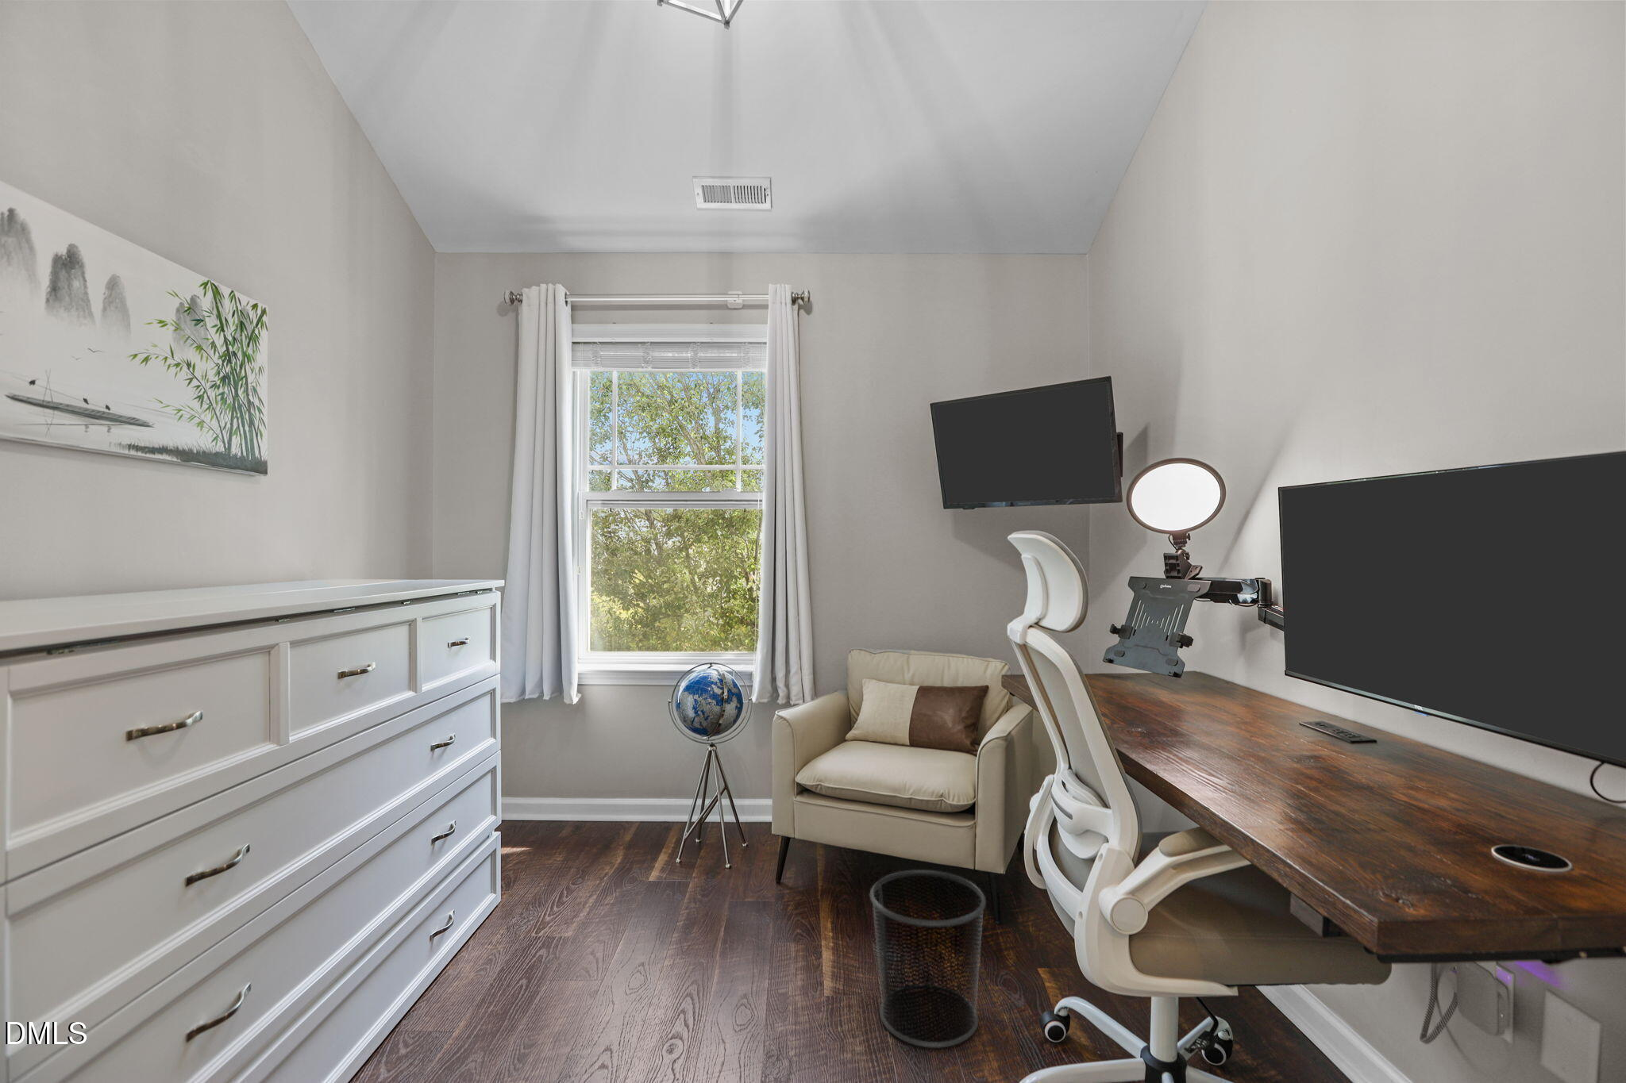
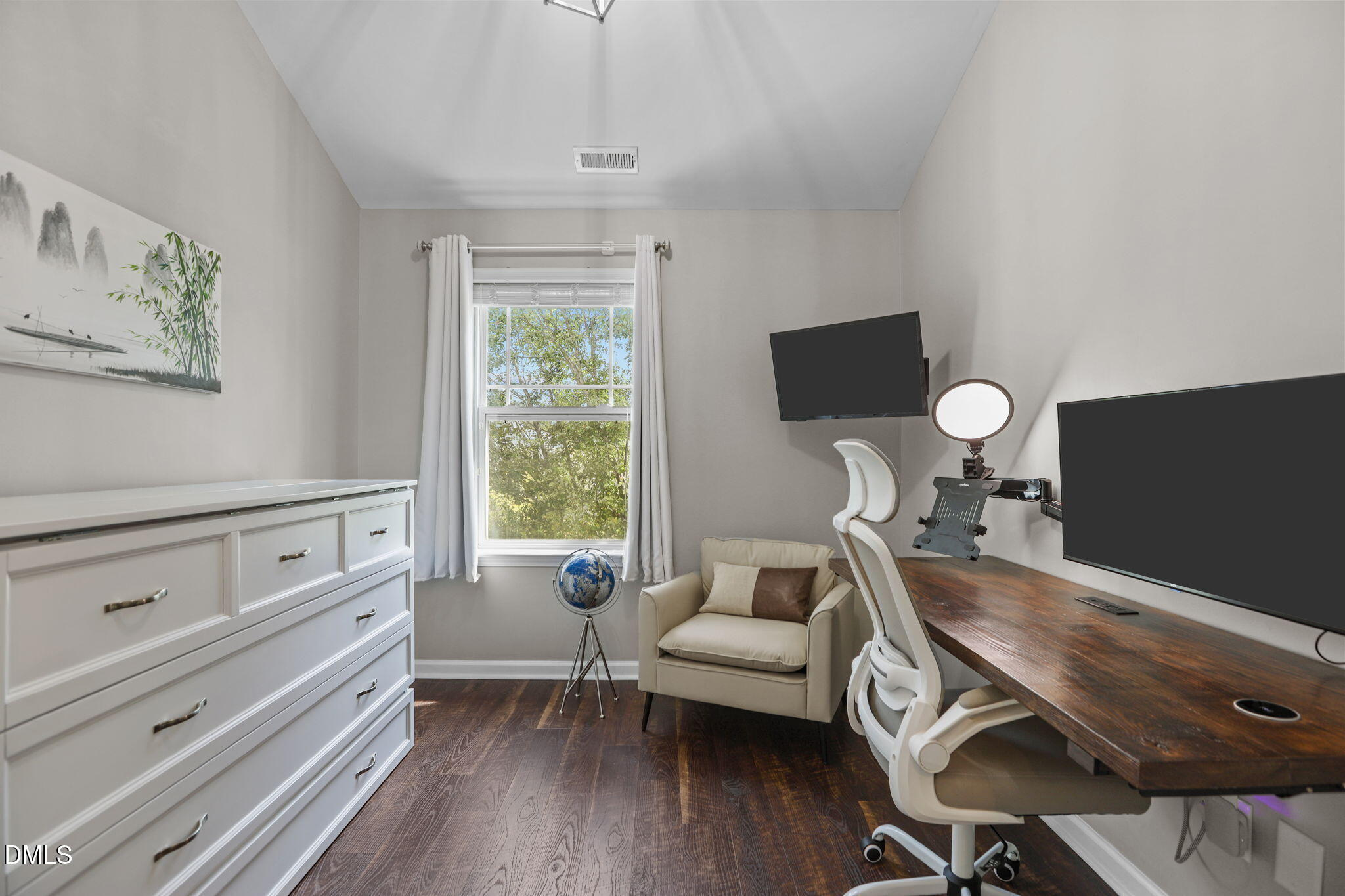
- waste bin [868,869,986,1049]
